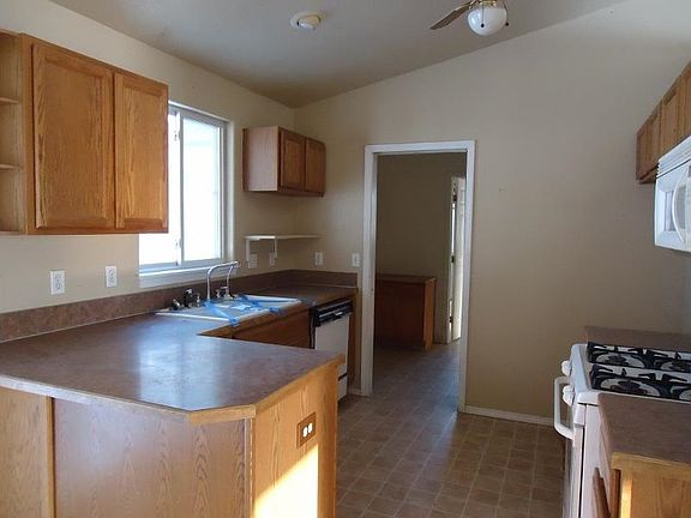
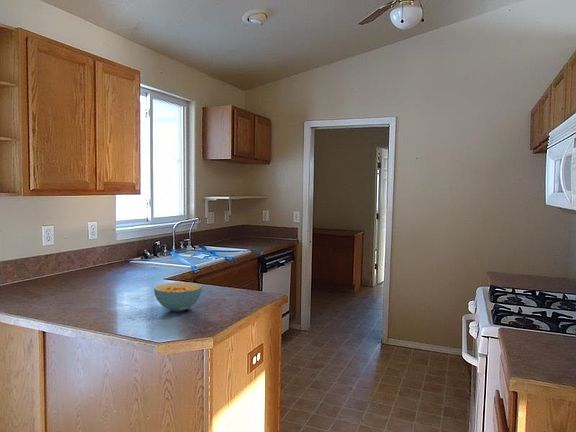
+ cereal bowl [153,281,203,313]
